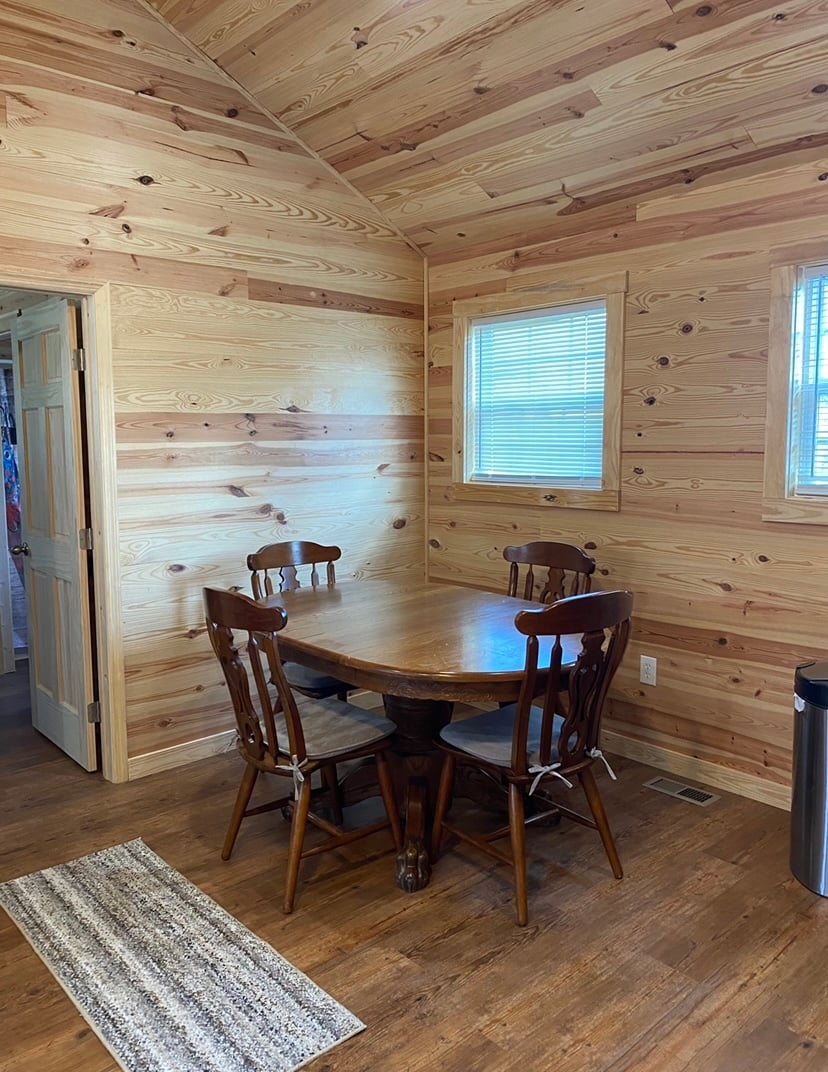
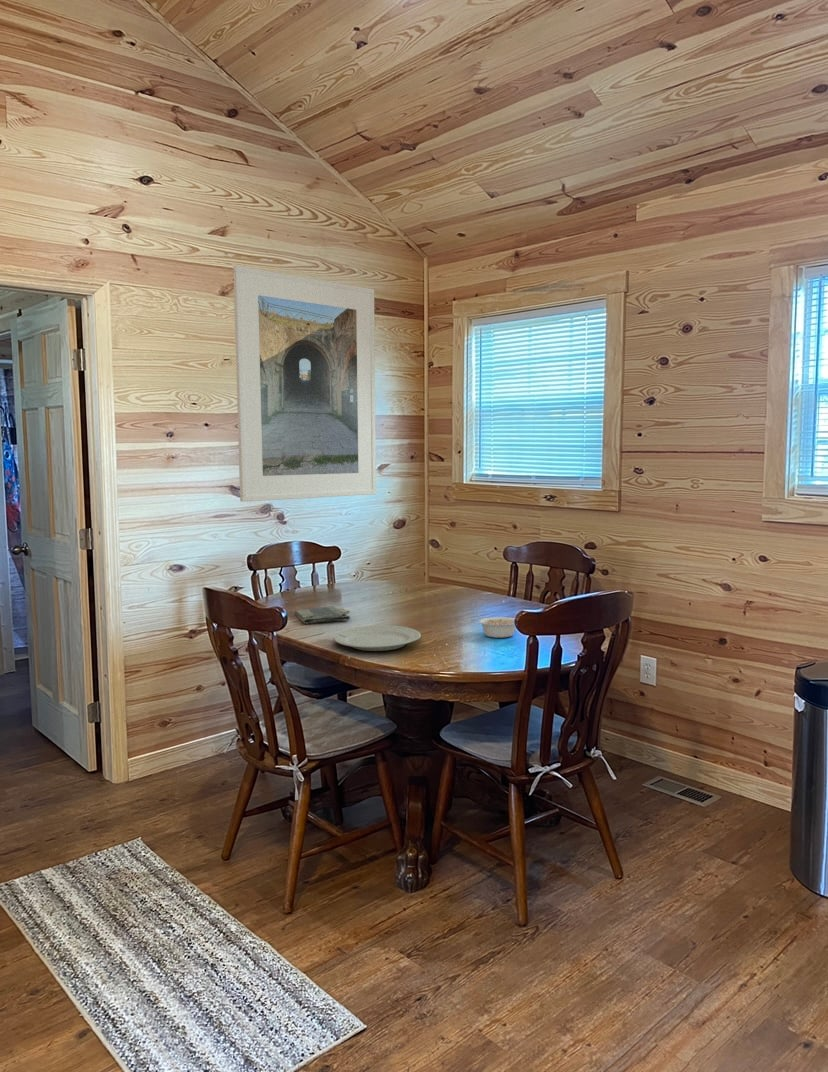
+ dish towel [294,605,351,625]
+ chinaware [333,624,422,652]
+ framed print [232,265,377,503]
+ legume [478,616,516,639]
